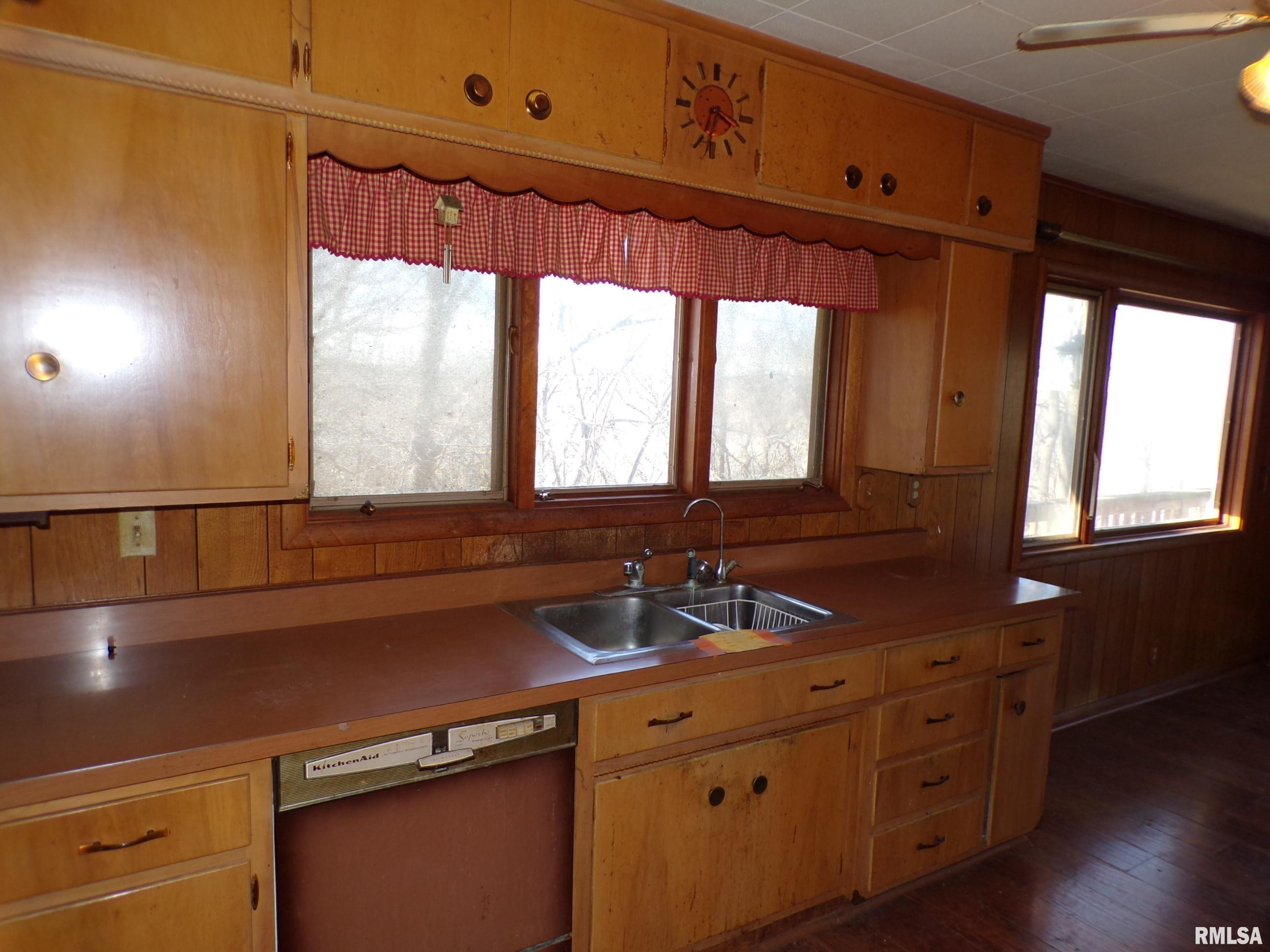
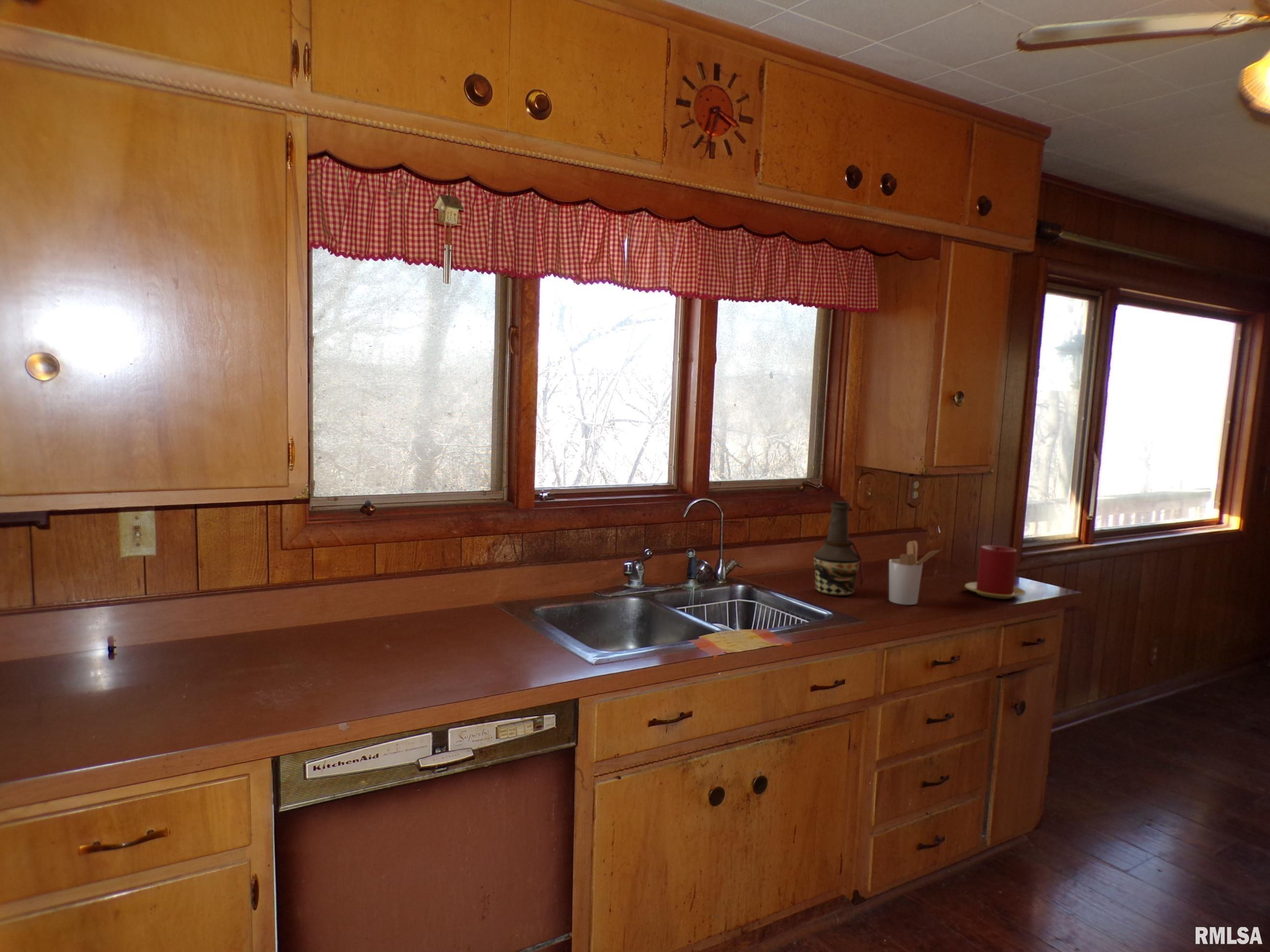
+ bottle [812,500,864,596]
+ candle [964,545,1026,599]
+ utensil holder [888,540,943,605]
